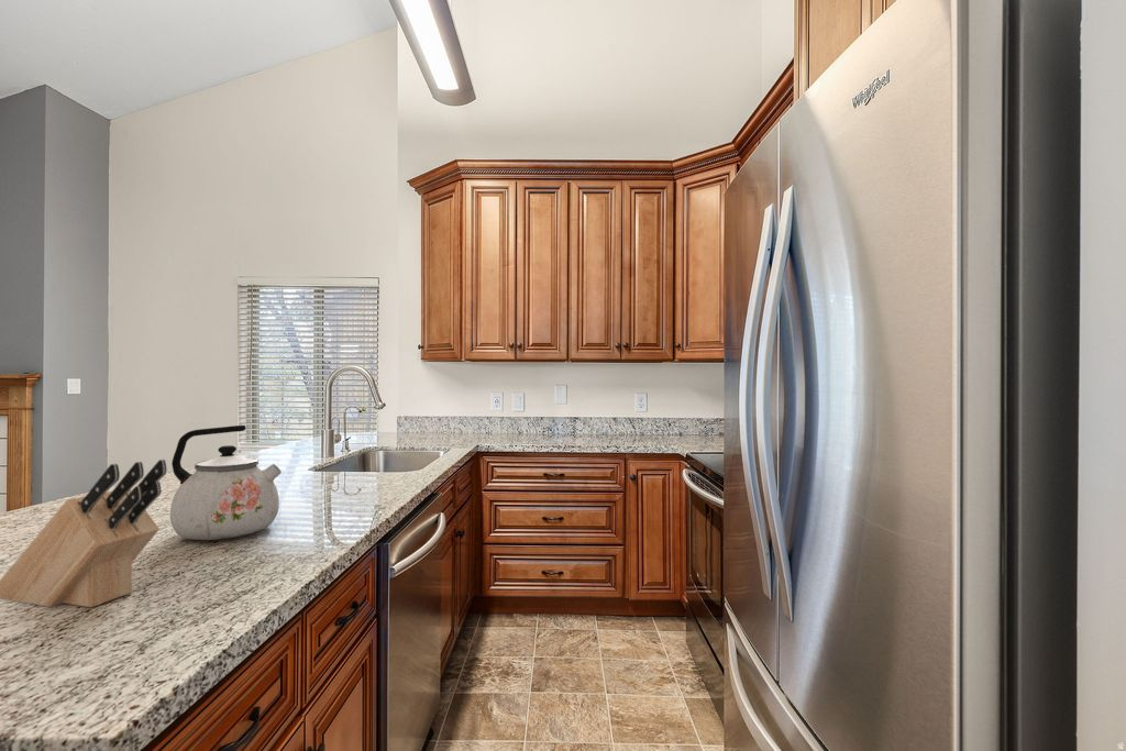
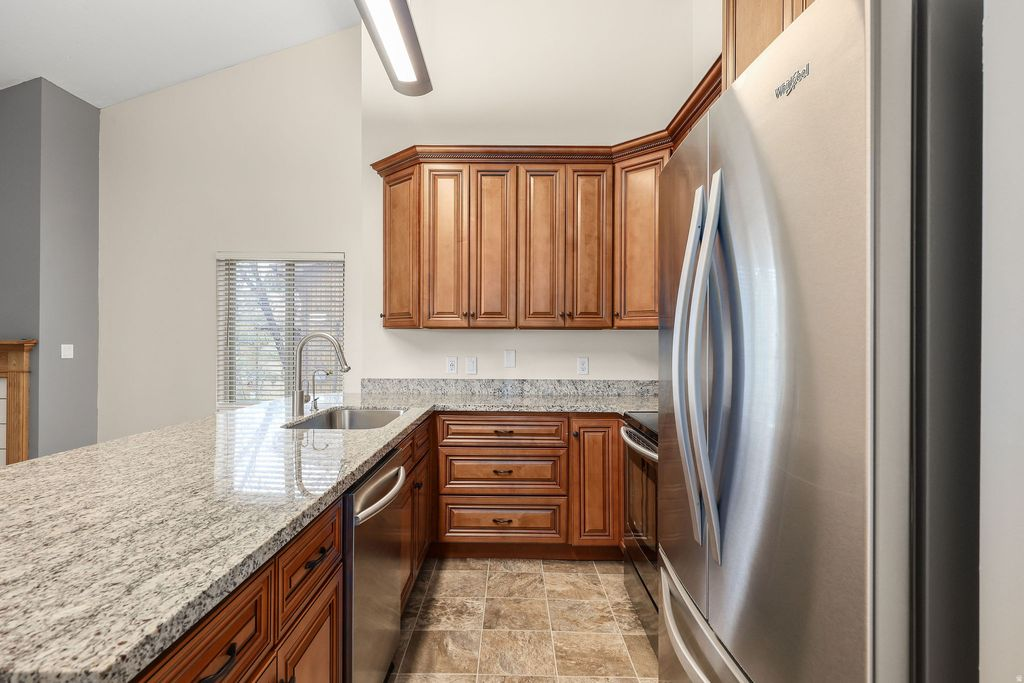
- kettle [169,424,283,541]
- knife block [0,459,167,608]
